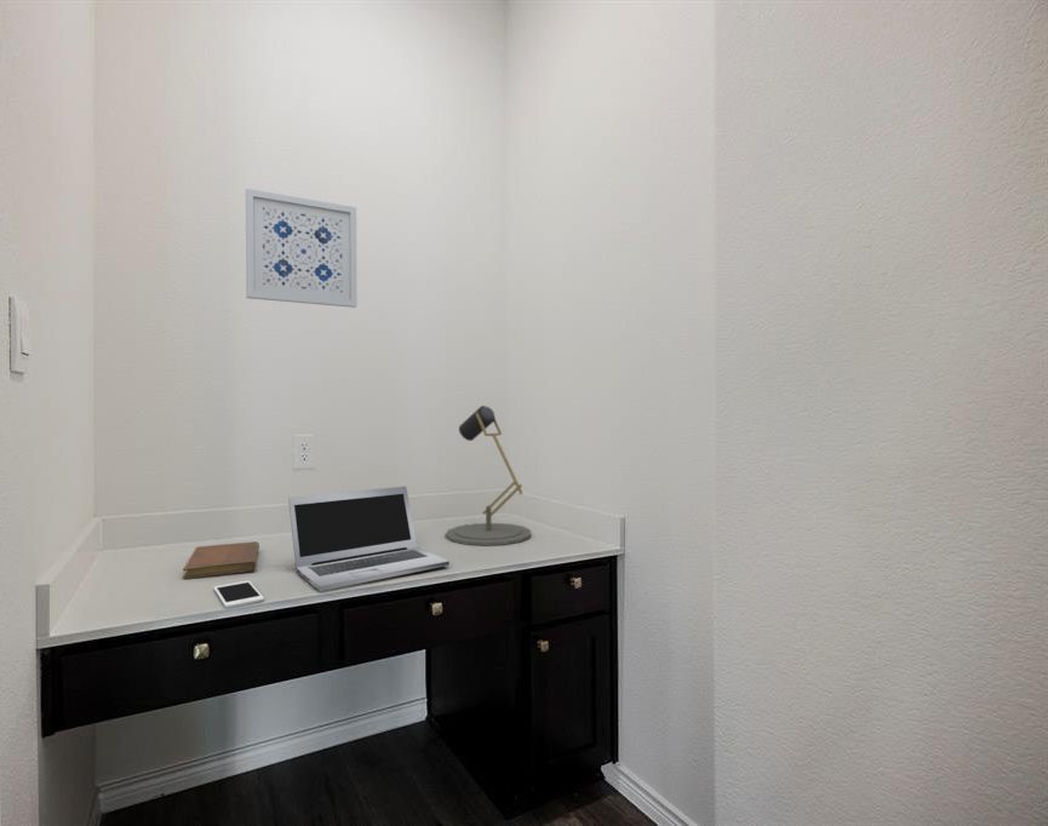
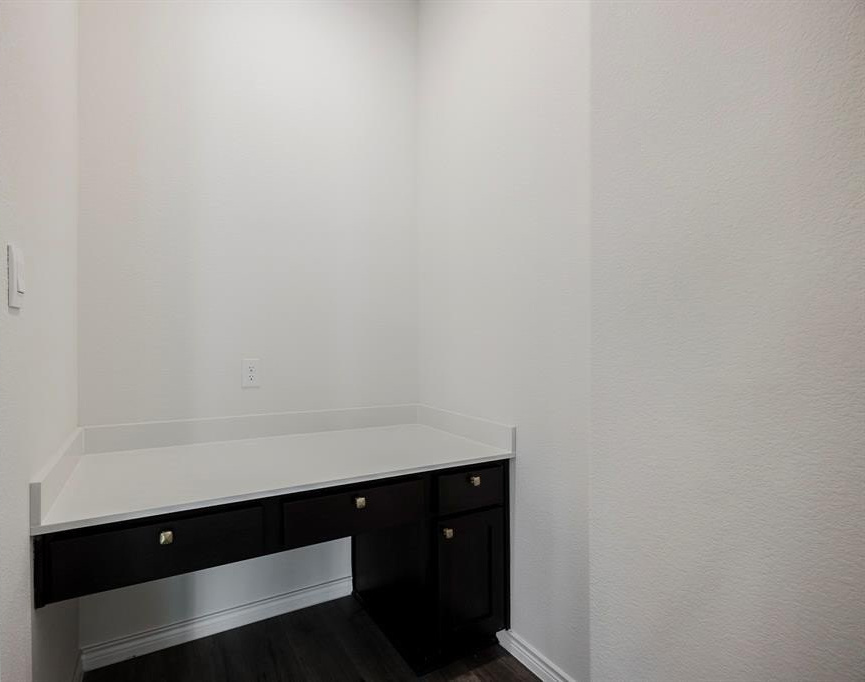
- cell phone [212,580,265,609]
- wall art [245,188,359,309]
- notebook [182,540,260,580]
- desk lamp [443,405,532,547]
- laptop [287,486,451,592]
